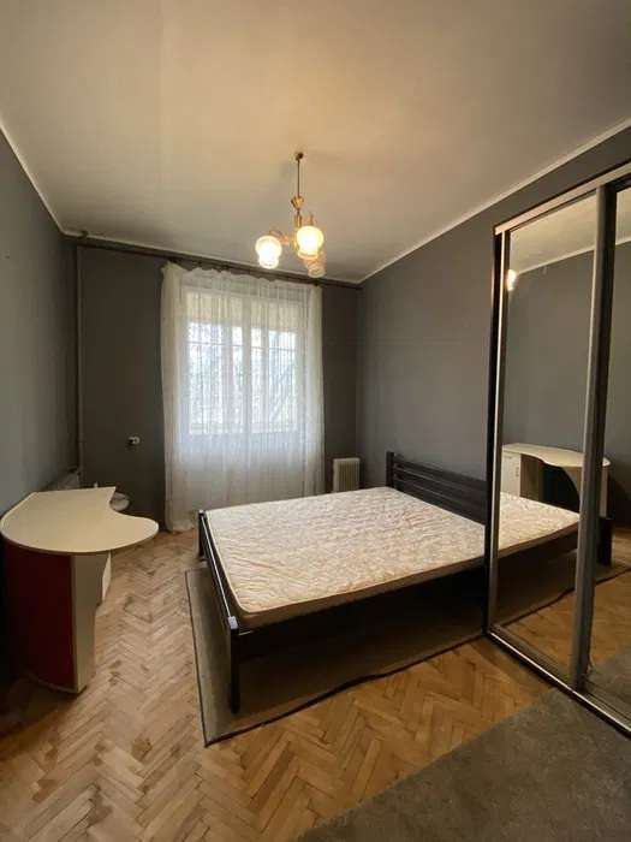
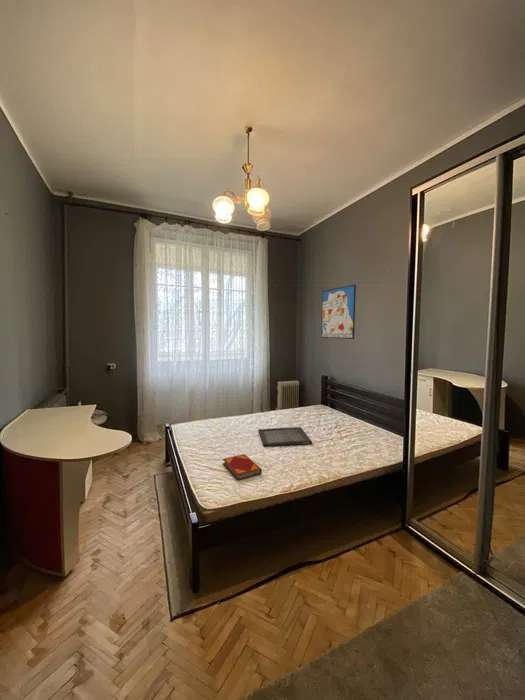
+ wall art [320,284,357,340]
+ serving tray [257,426,313,447]
+ hardback book [222,453,263,481]
